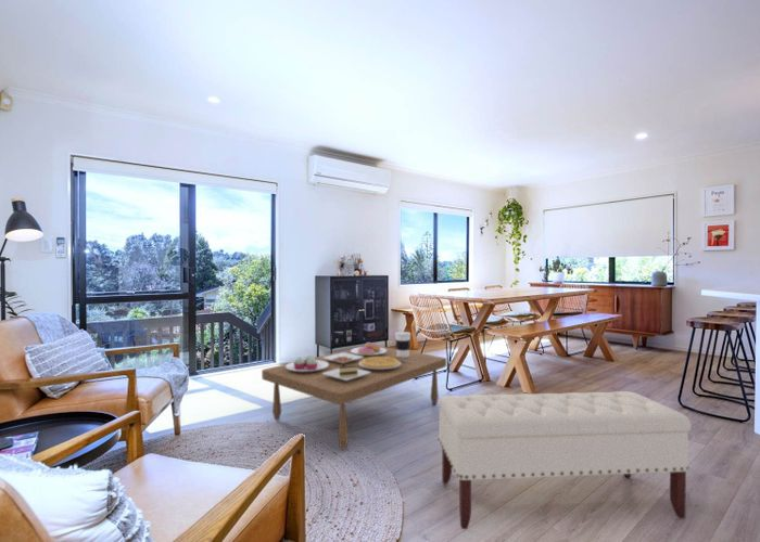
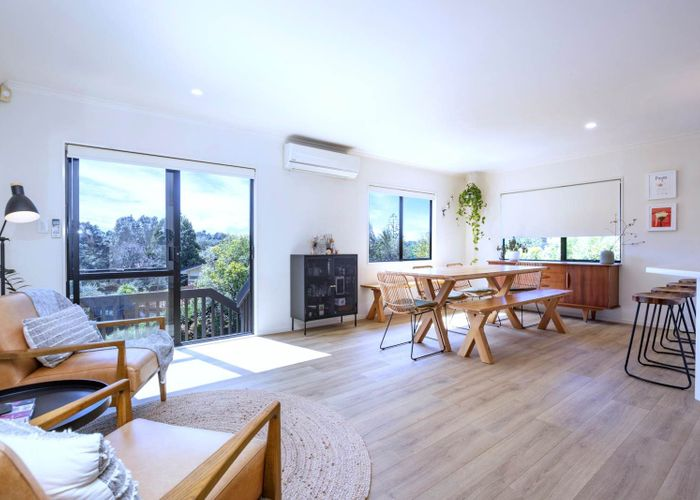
- bench [438,390,693,530]
- coffee table [261,331,447,451]
